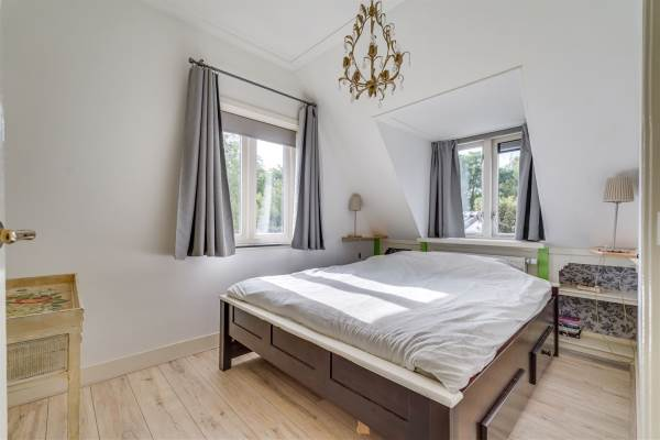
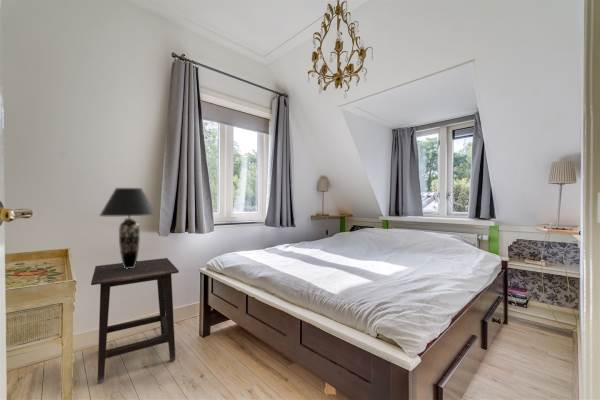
+ side table [90,257,180,384]
+ table lamp [98,187,157,269]
